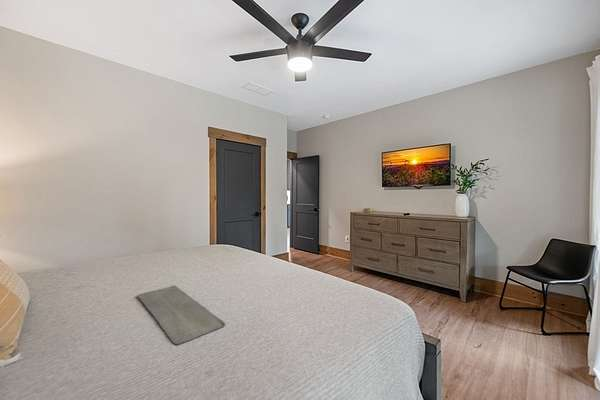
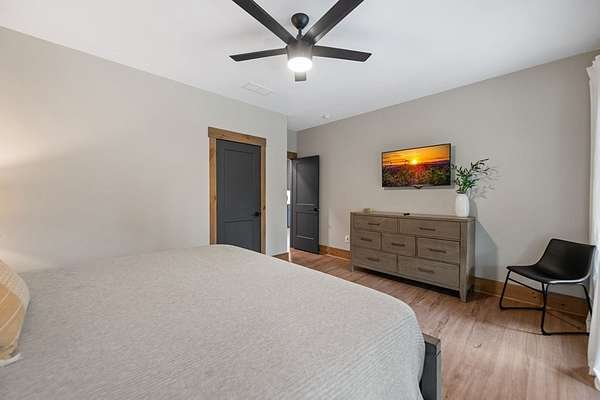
- bath mat [137,284,226,345]
